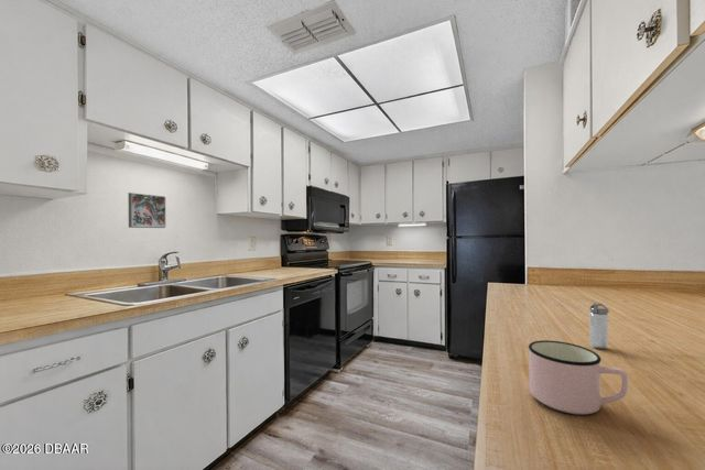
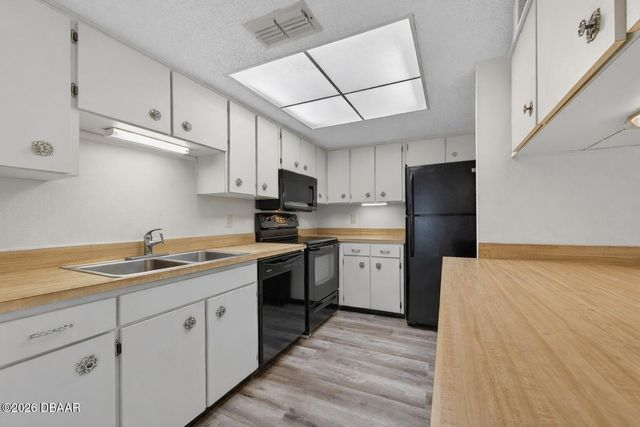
- decorative tile [127,192,166,229]
- mug [528,339,629,416]
- shaker [588,302,610,350]
